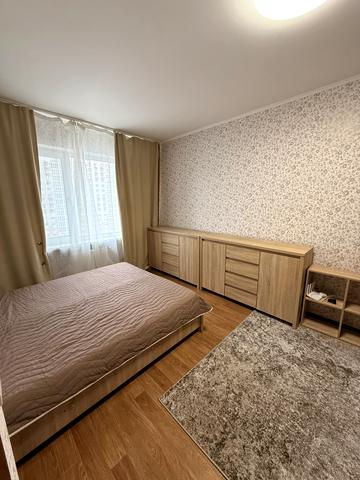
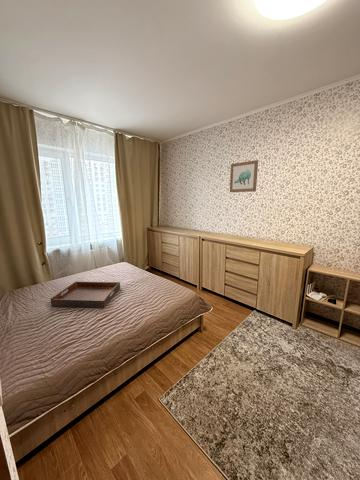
+ wall art [229,159,259,193]
+ serving tray [50,281,121,309]
